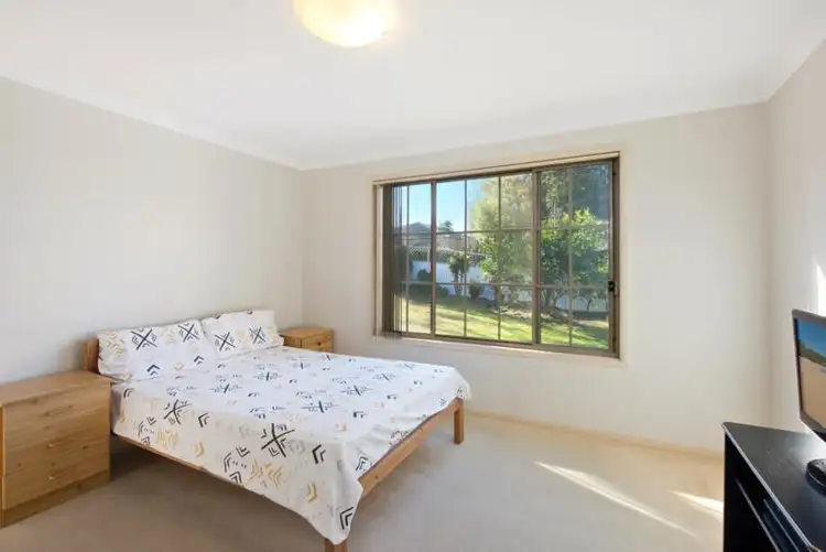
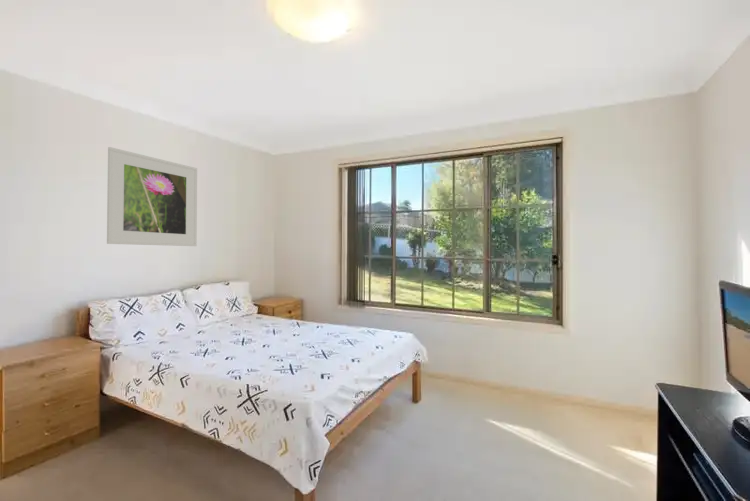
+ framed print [106,146,198,247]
